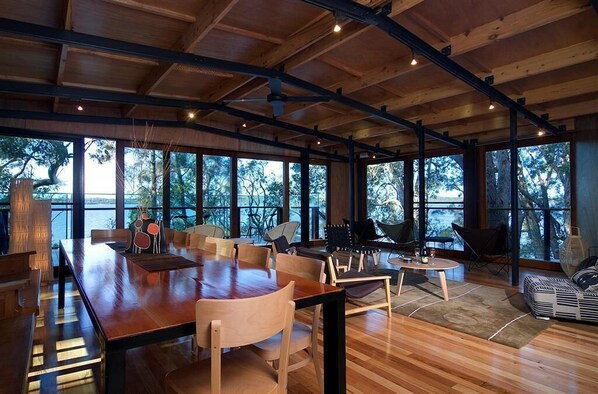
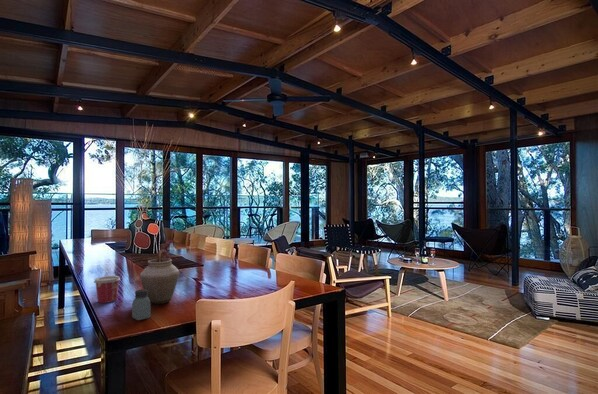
+ saltshaker [131,288,152,321]
+ cup [93,275,121,304]
+ vase [139,240,180,306]
